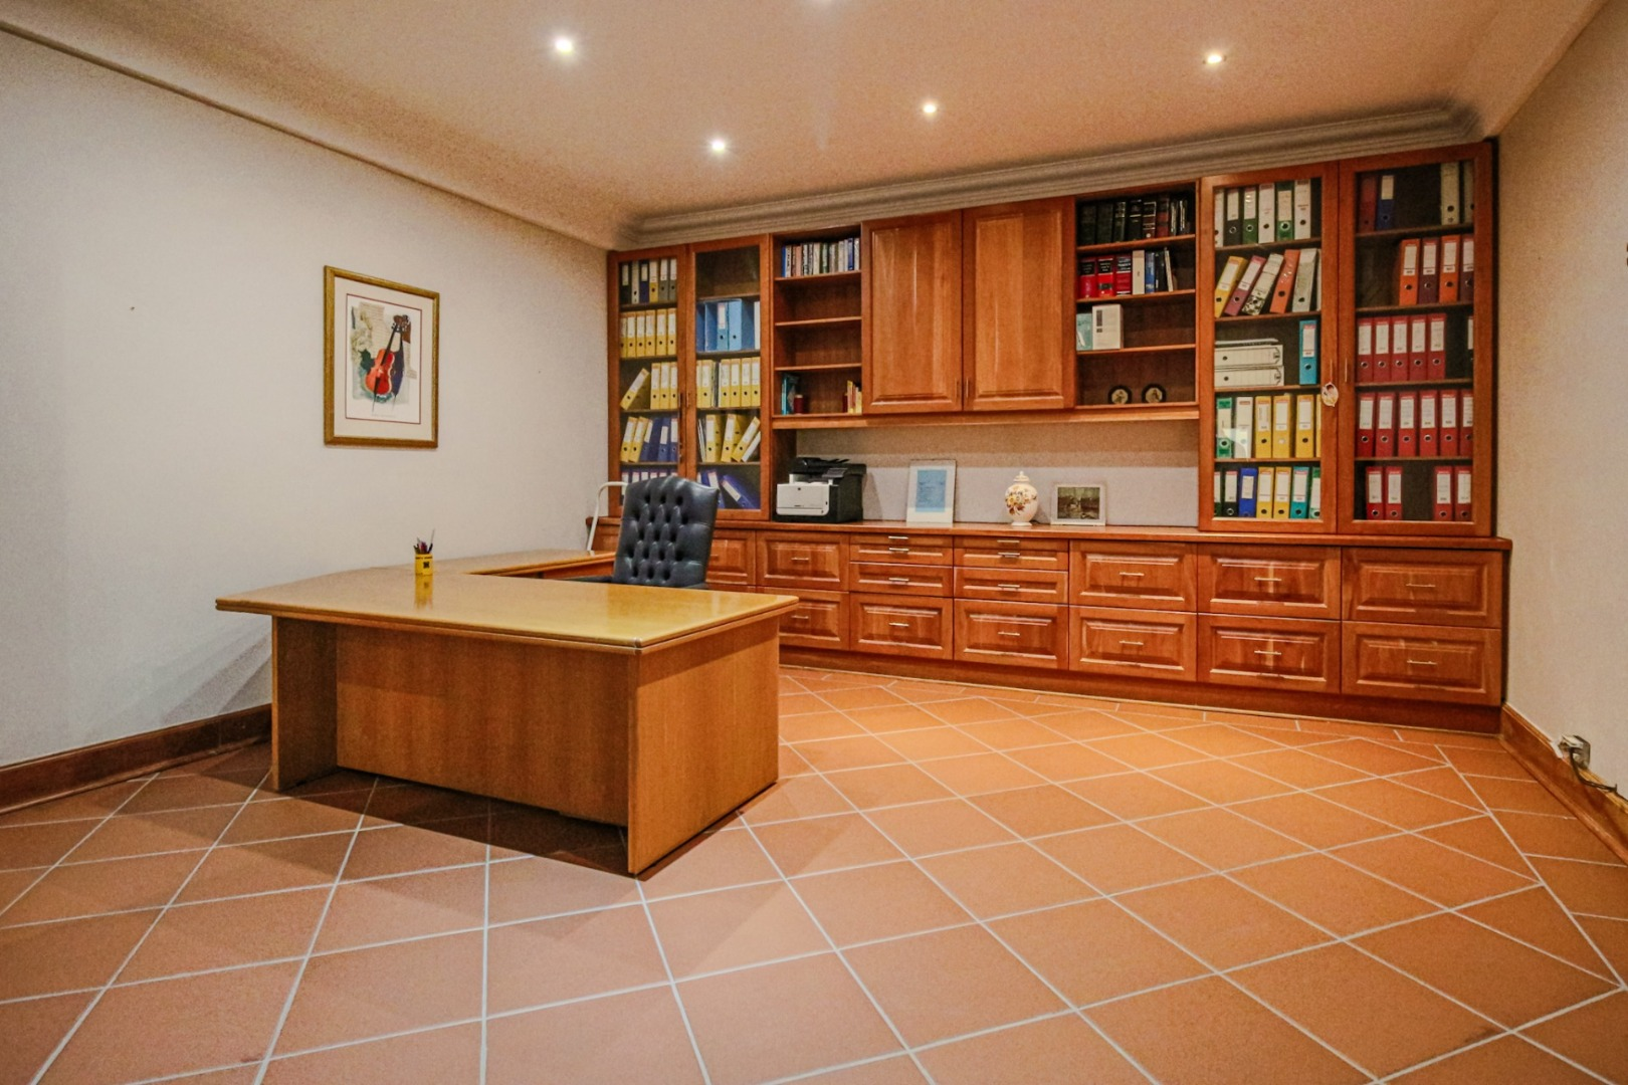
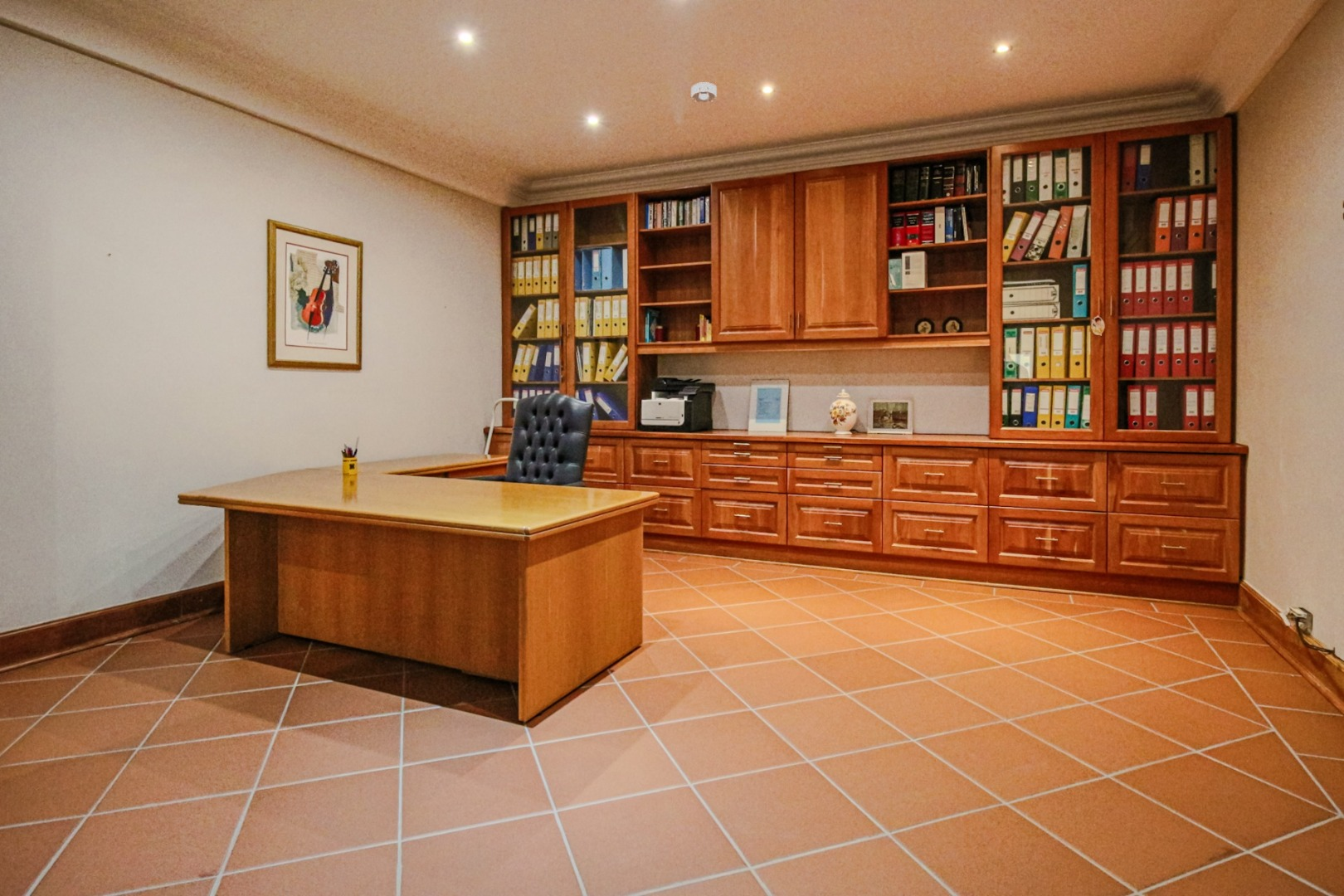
+ smoke detector [690,81,718,104]
